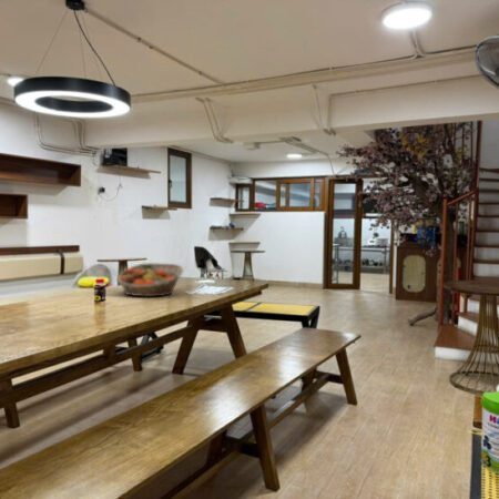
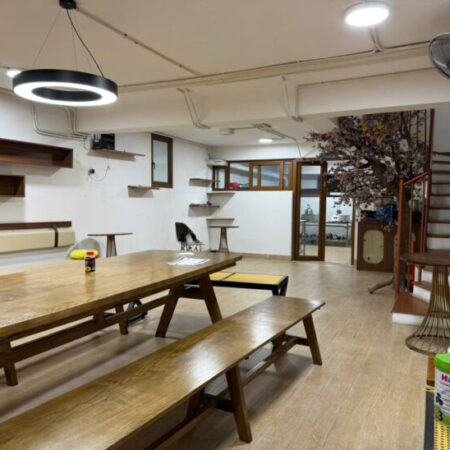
- fruit basket [115,262,184,297]
